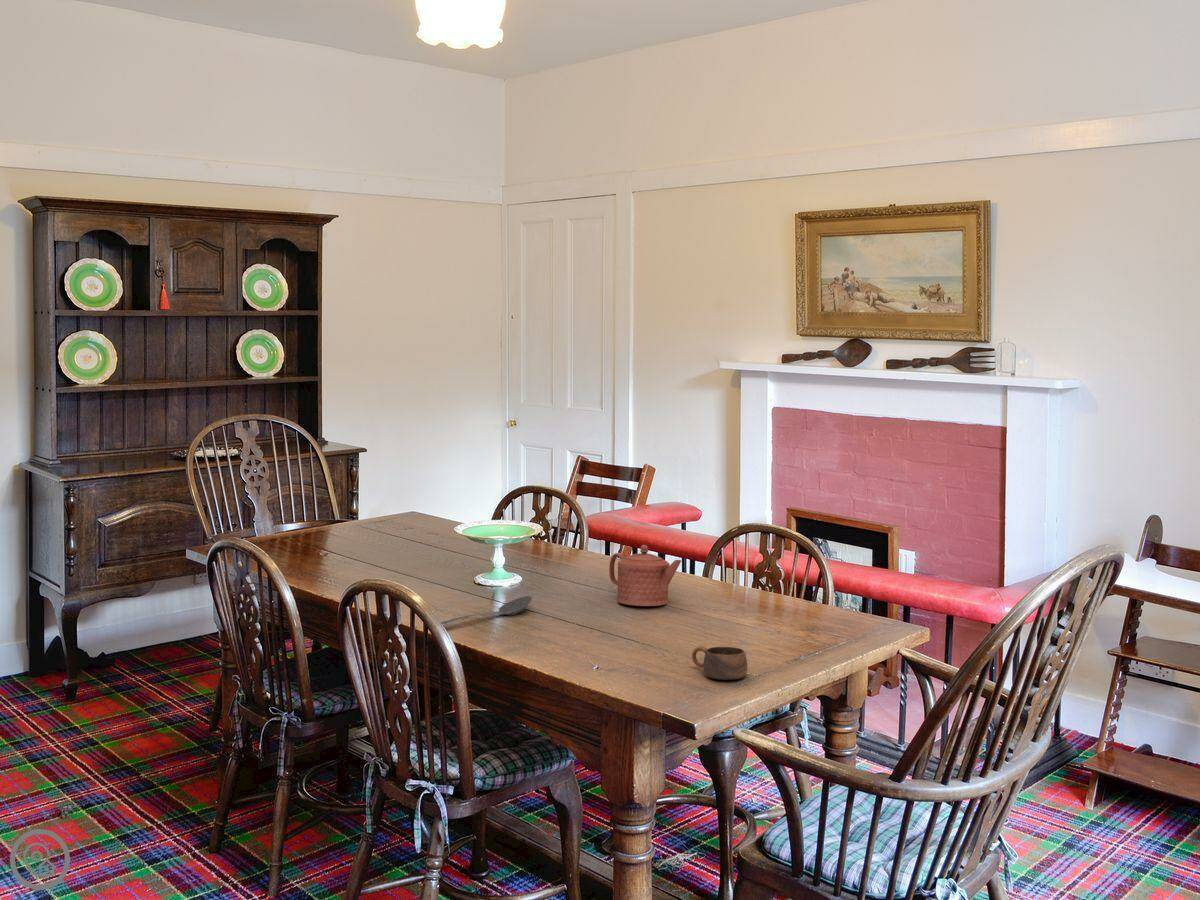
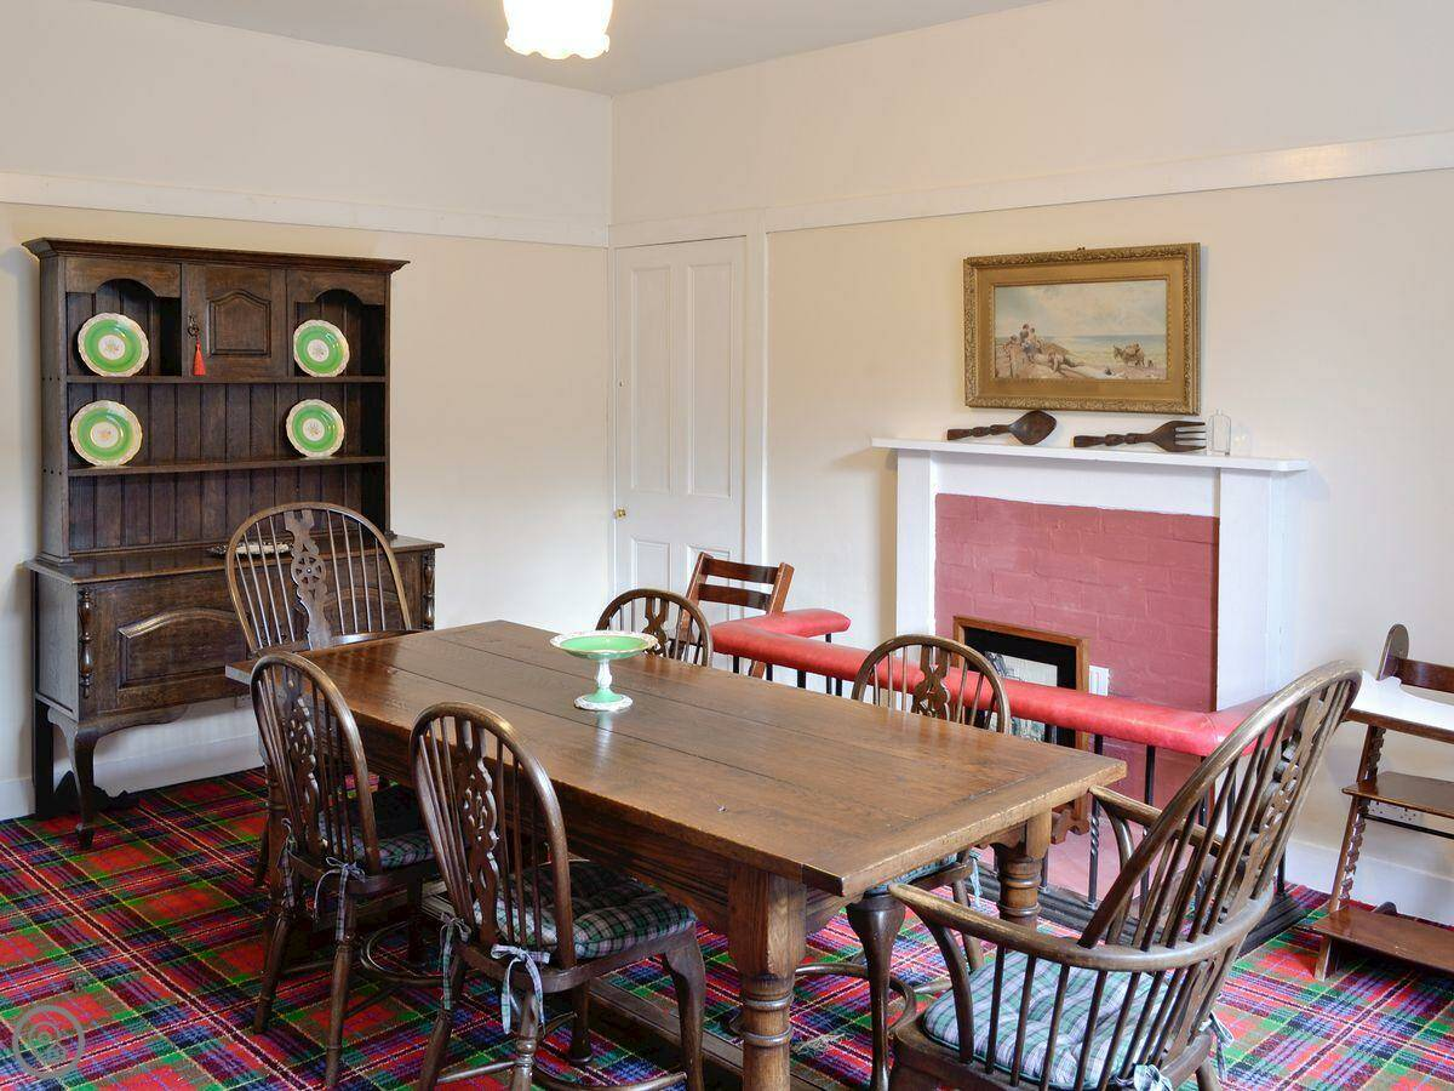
- stirrer [439,594,533,628]
- cup [691,645,748,681]
- teapot [608,544,682,607]
